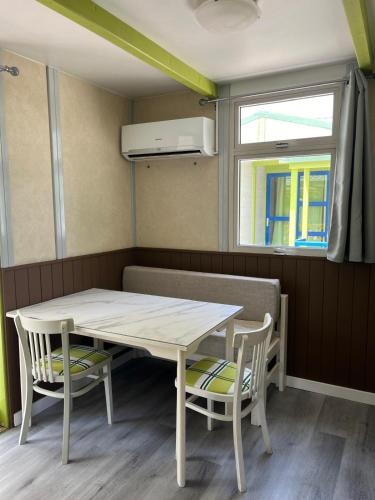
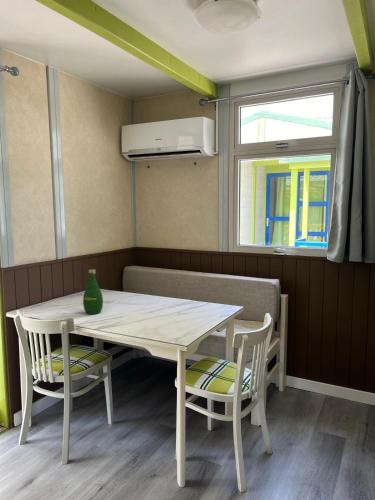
+ bottle [82,268,104,315]
